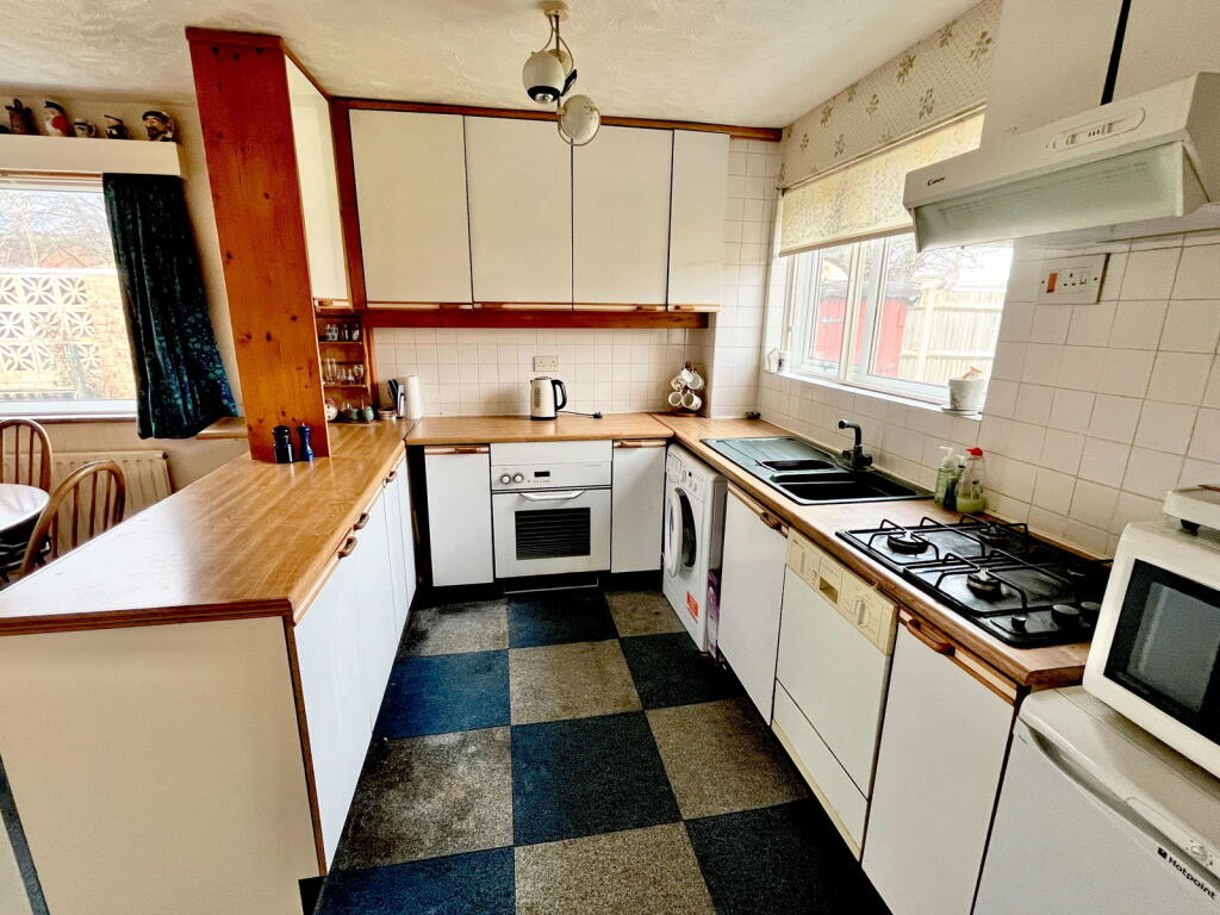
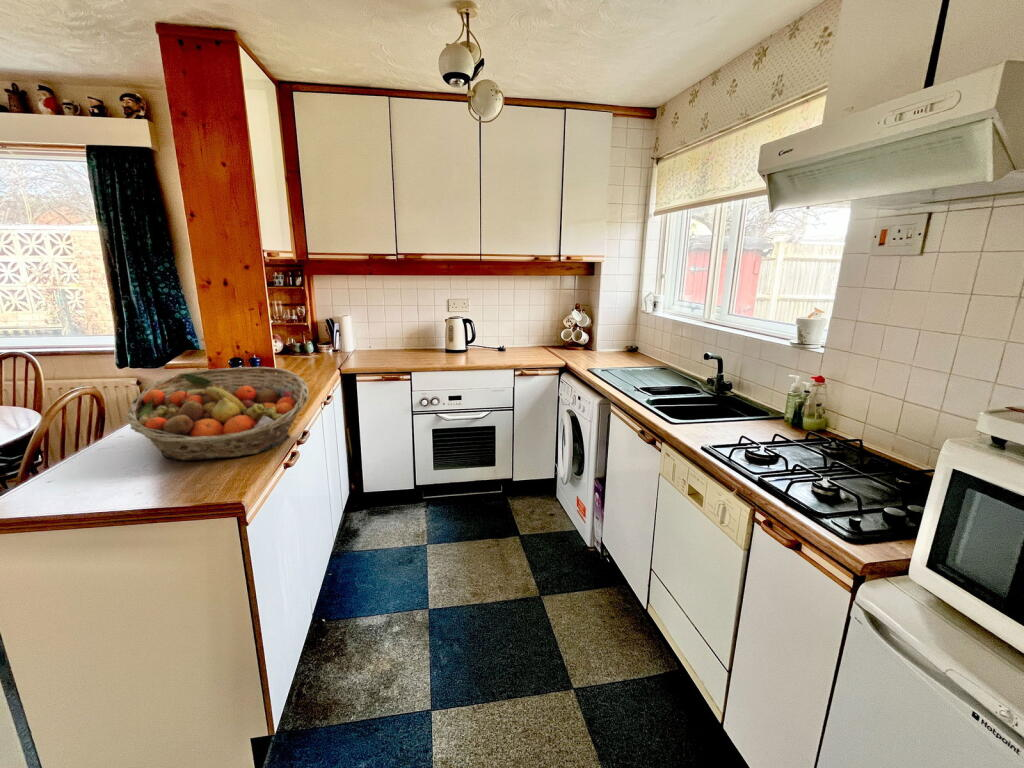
+ fruit basket [125,366,310,462]
